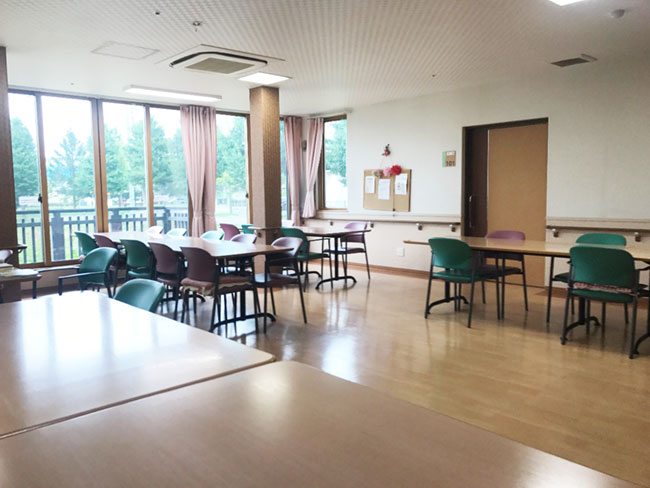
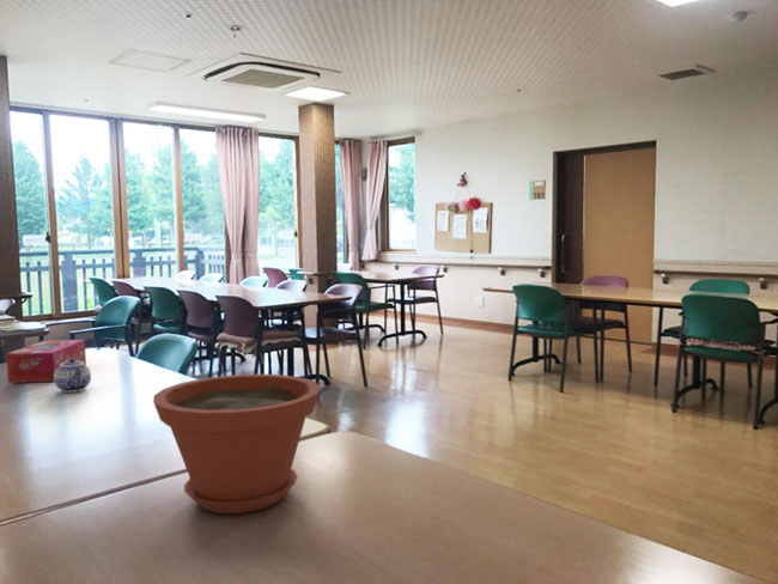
+ tissue box [5,339,87,384]
+ teapot [54,358,92,394]
+ plant pot [152,373,322,515]
